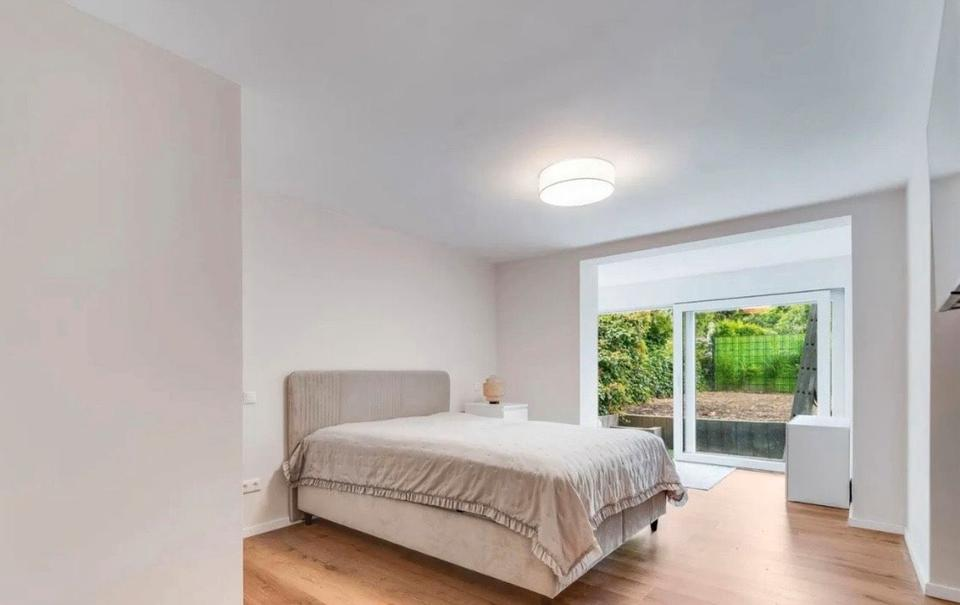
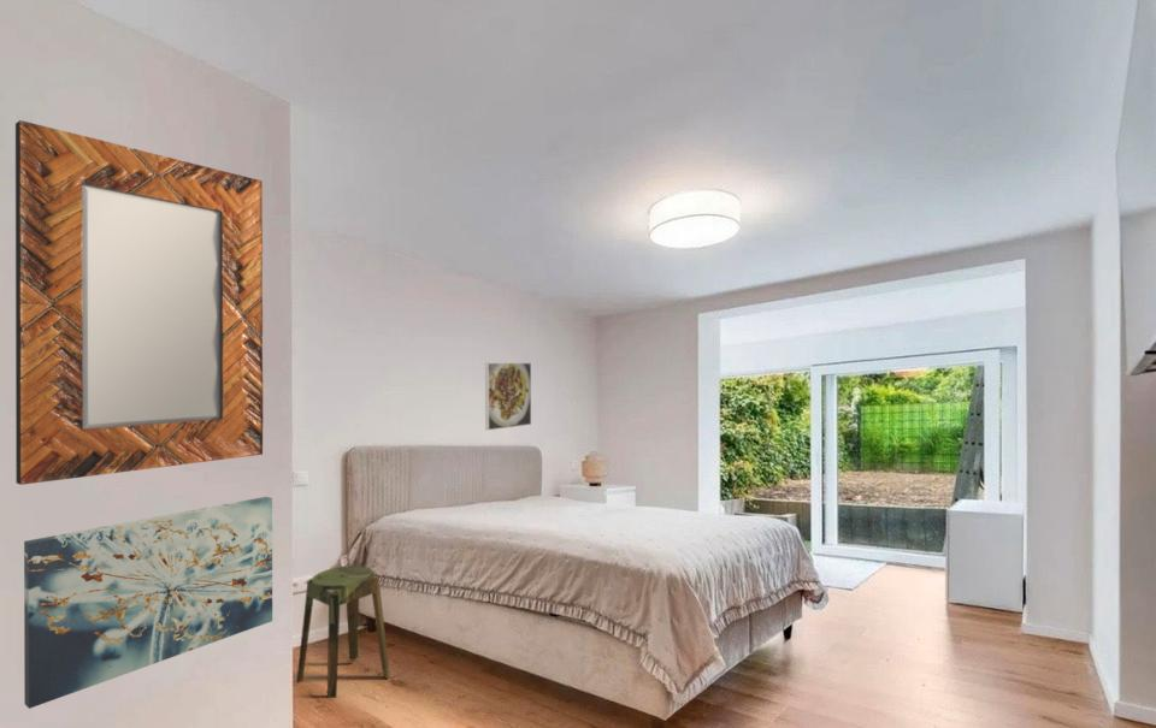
+ stool [295,564,390,699]
+ home mirror [14,119,264,486]
+ wall art [23,496,273,710]
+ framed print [484,362,532,432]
